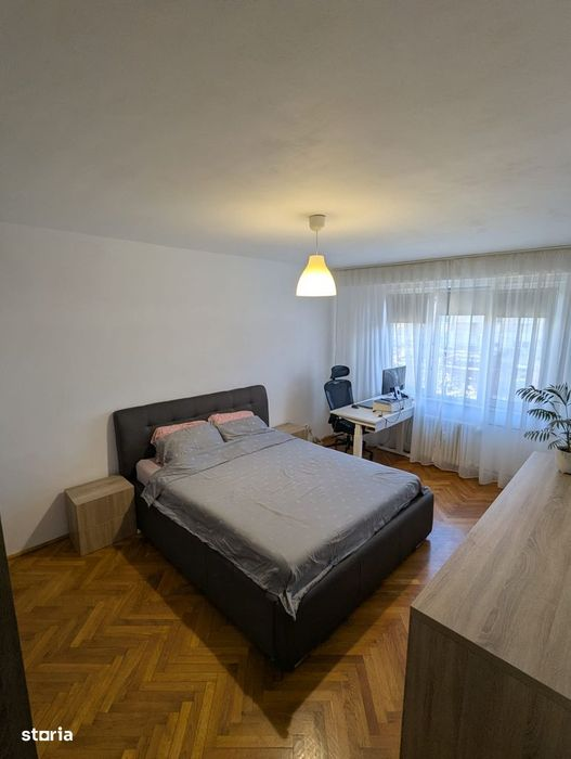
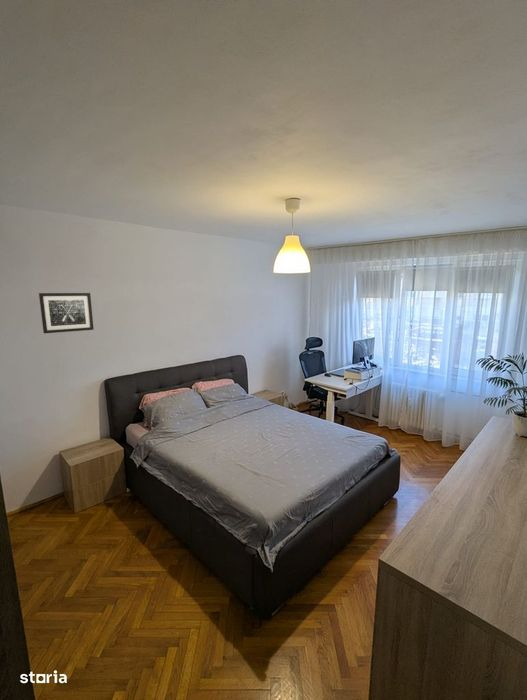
+ wall art [38,292,95,334]
